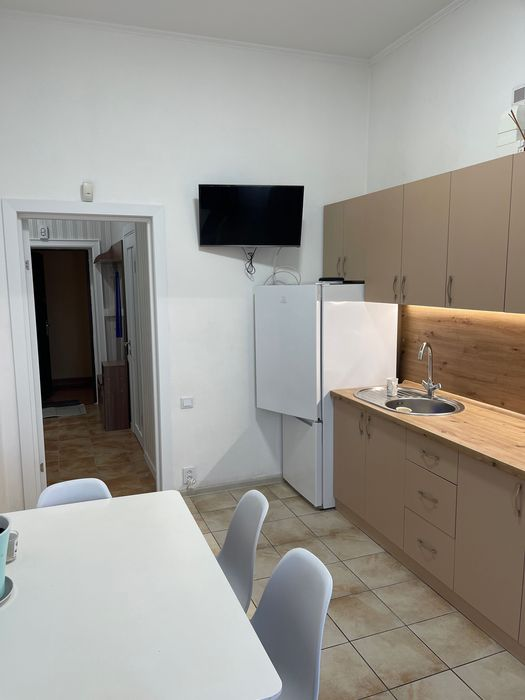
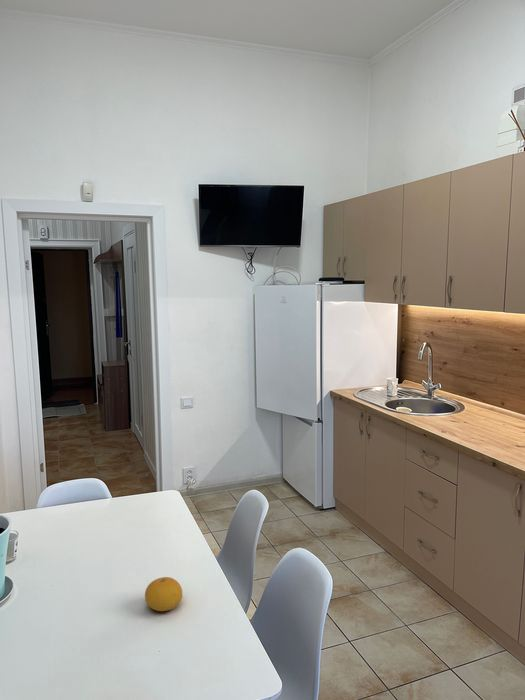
+ fruit [144,576,183,612]
